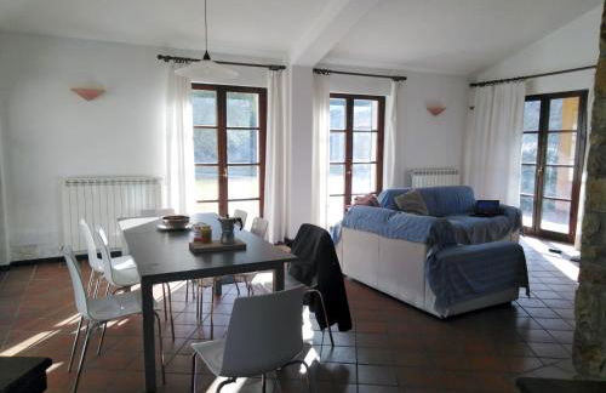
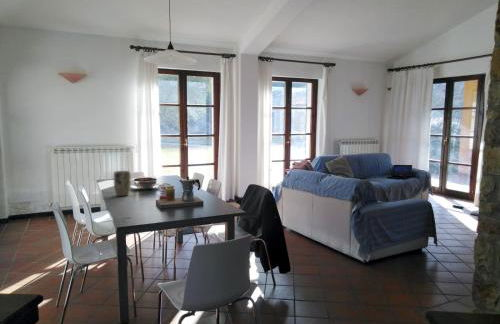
+ plant pot [113,170,132,197]
